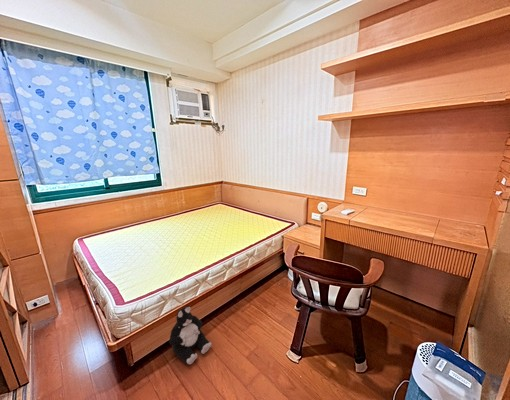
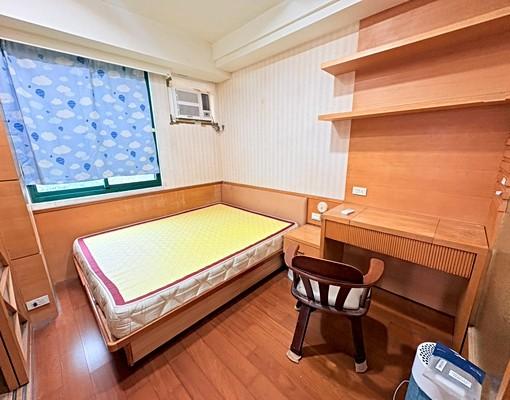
- plush toy [169,305,213,365]
